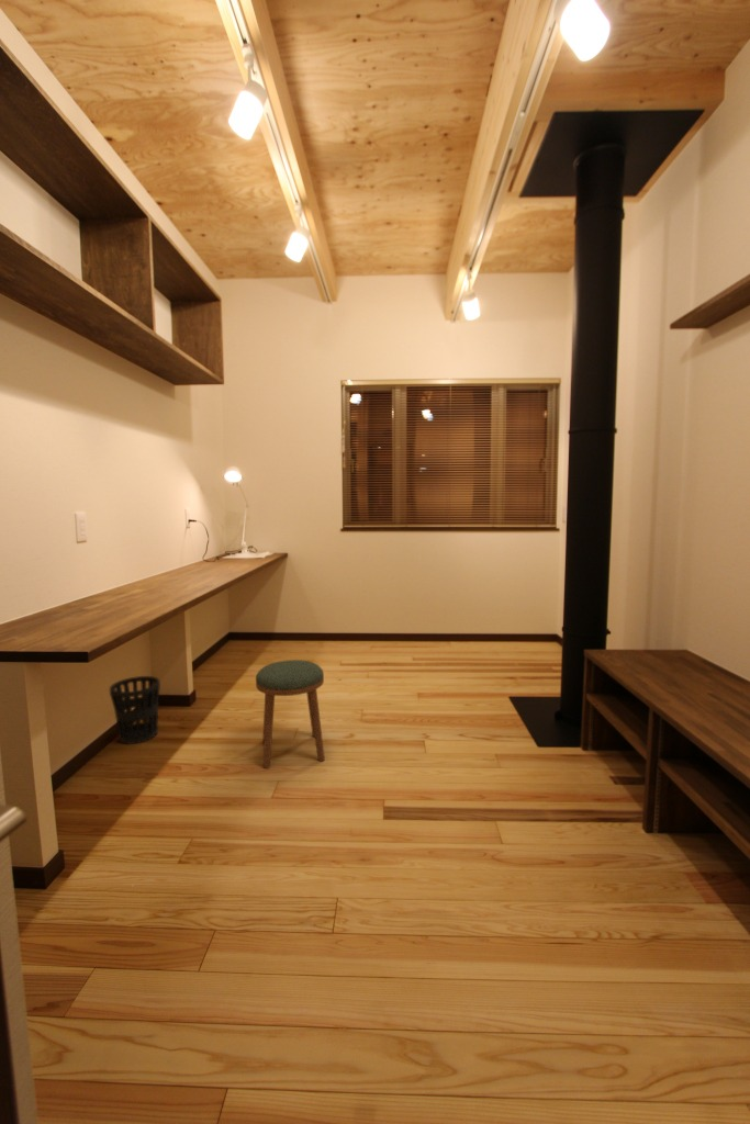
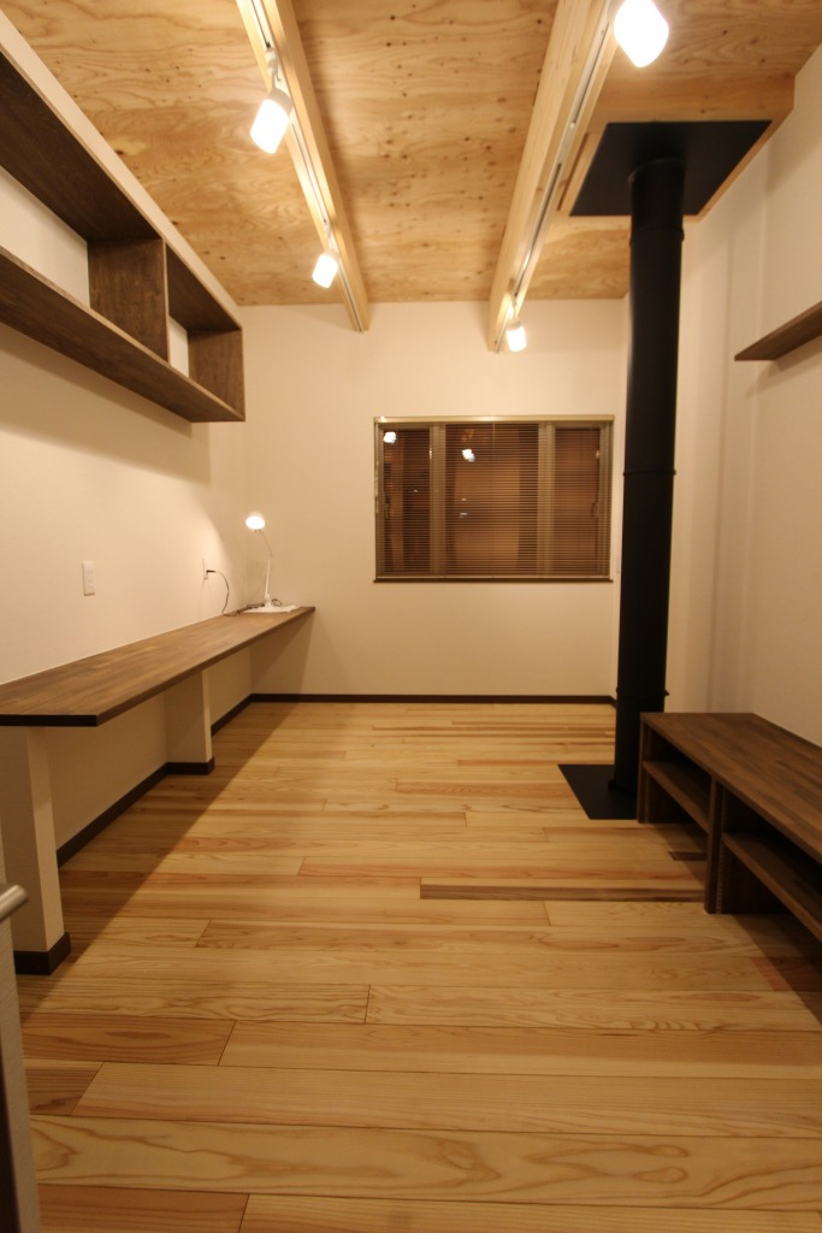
- stool [255,659,326,769]
- wastebasket [109,675,161,745]
